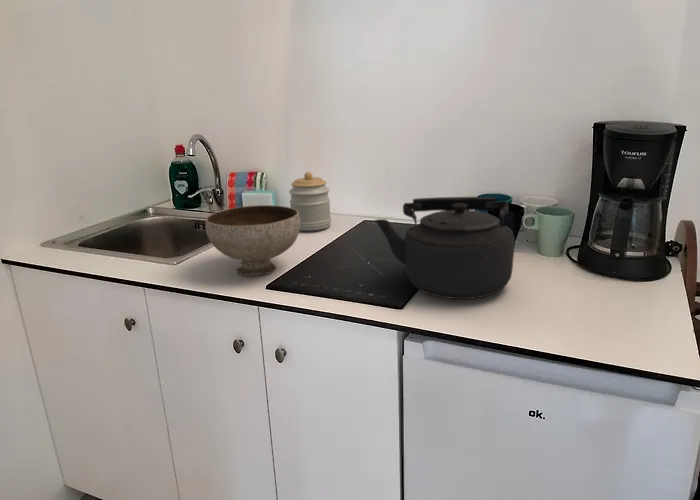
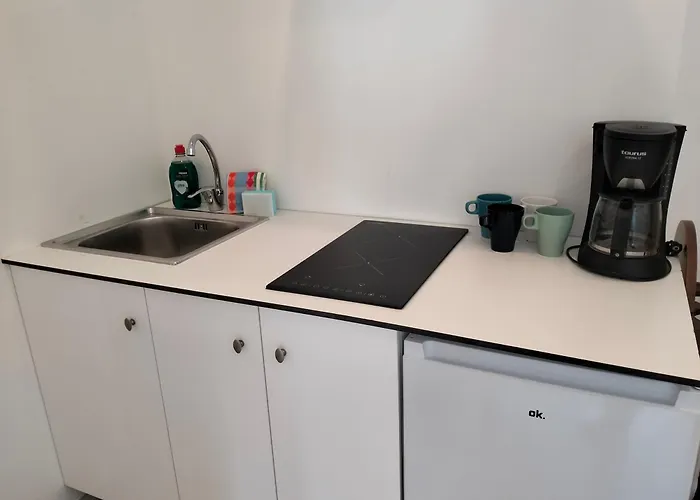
- kettle [374,196,515,300]
- bowl [205,204,300,277]
- jar [288,171,332,231]
